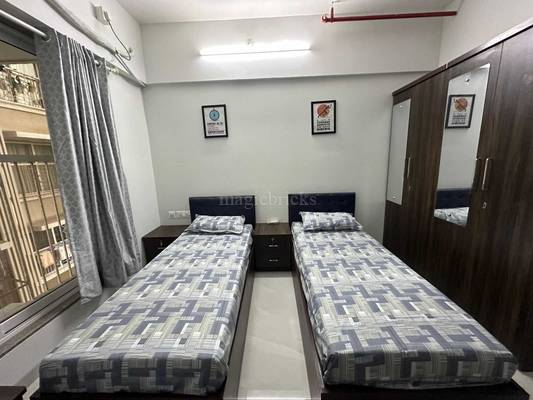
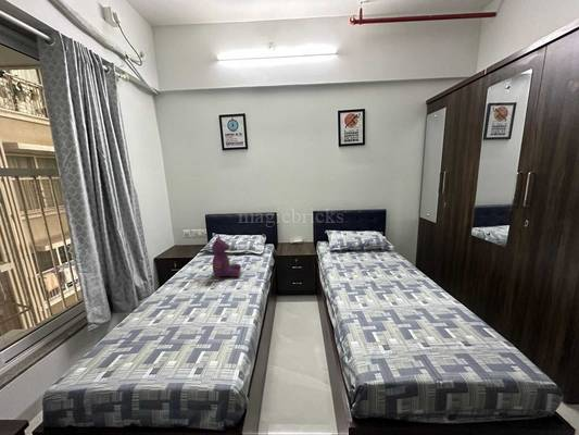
+ teddy bear [211,234,242,277]
